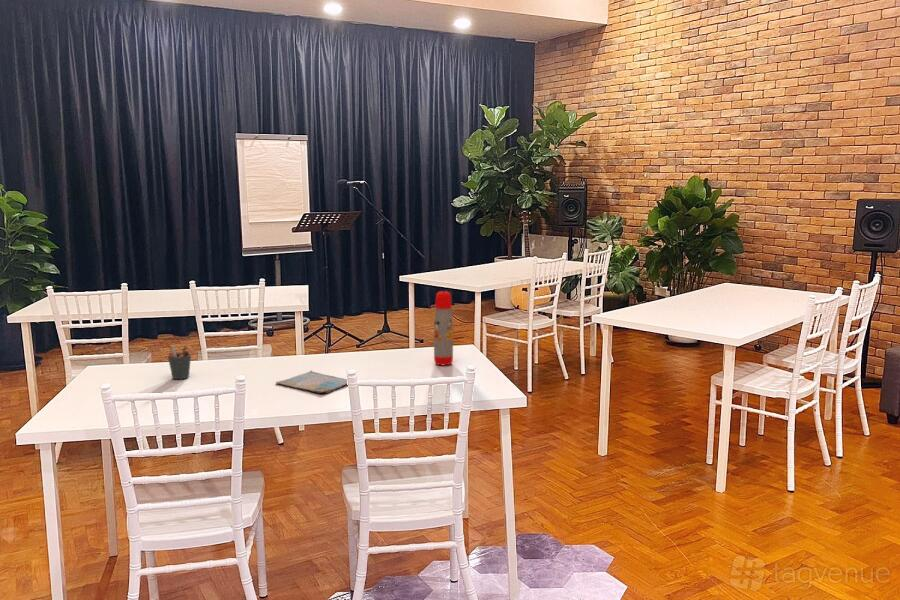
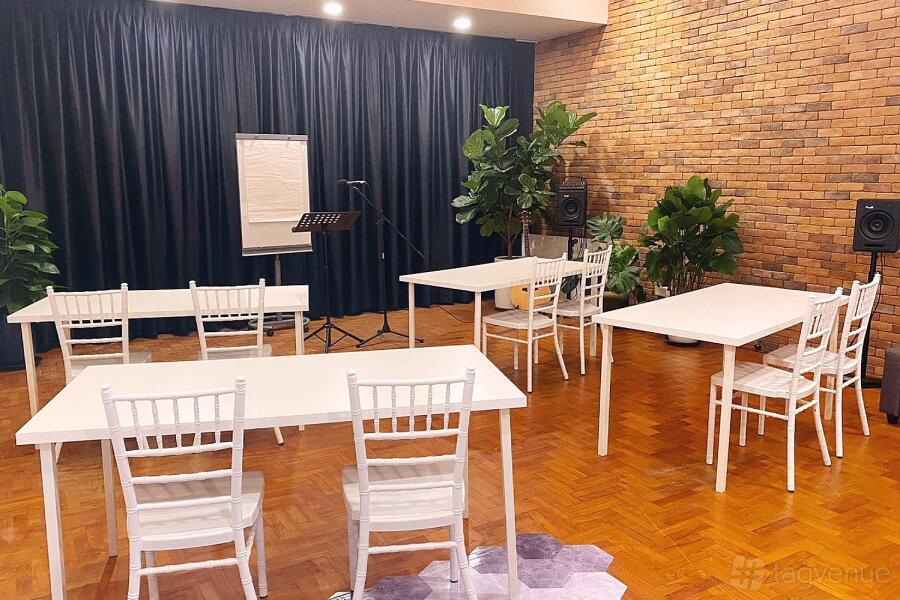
- water bottle [433,290,454,366]
- book [275,370,348,394]
- pen holder [167,344,192,380]
